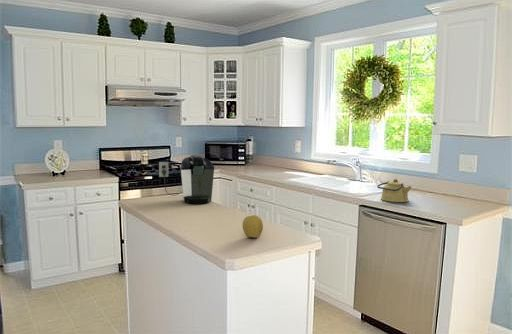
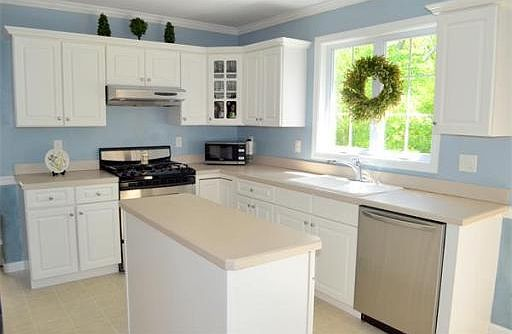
- kettle [376,178,412,203]
- fruit [241,214,264,239]
- coffee maker [158,153,215,205]
